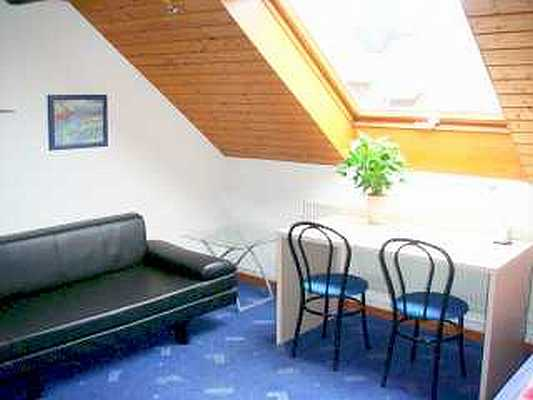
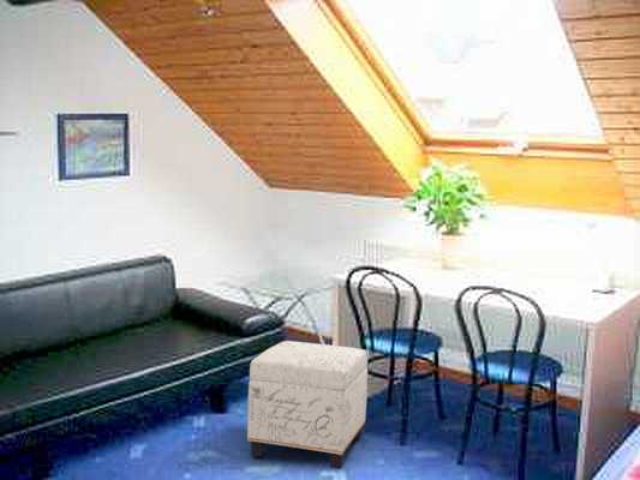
+ ottoman [246,340,369,470]
